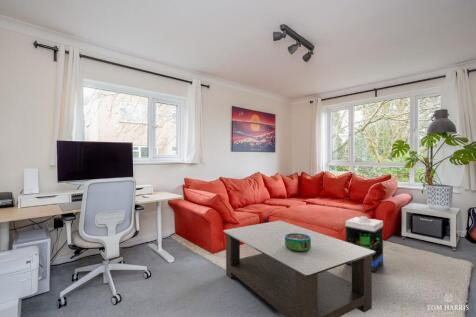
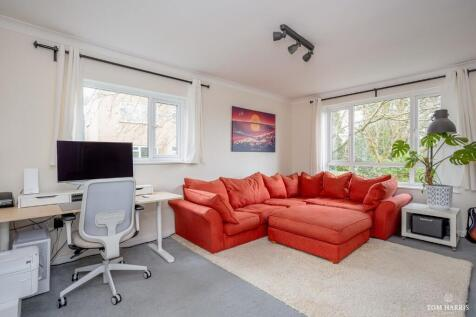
- air purifier [345,215,384,273]
- coffee table [222,220,375,317]
- decorative bowl [285,233,311,252]
